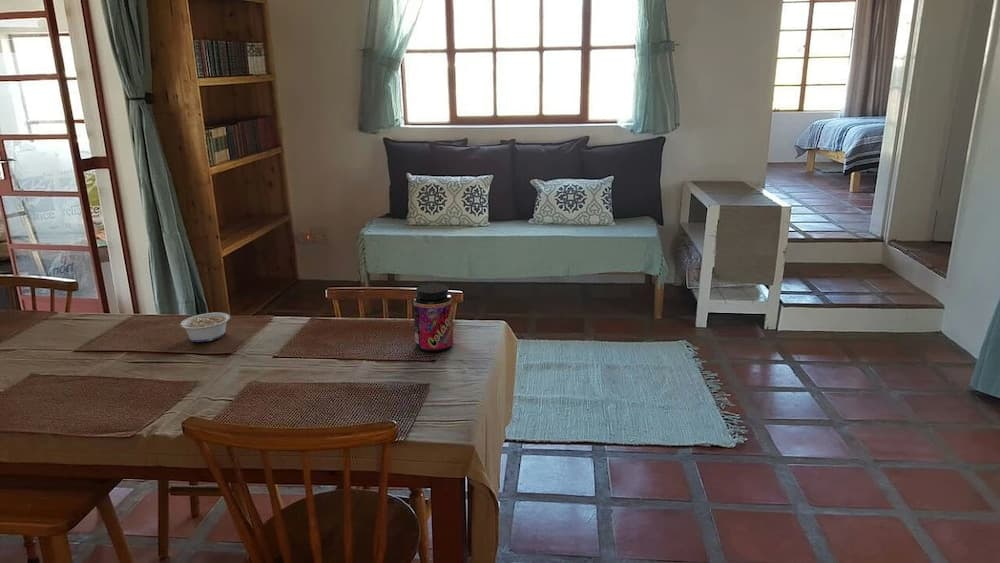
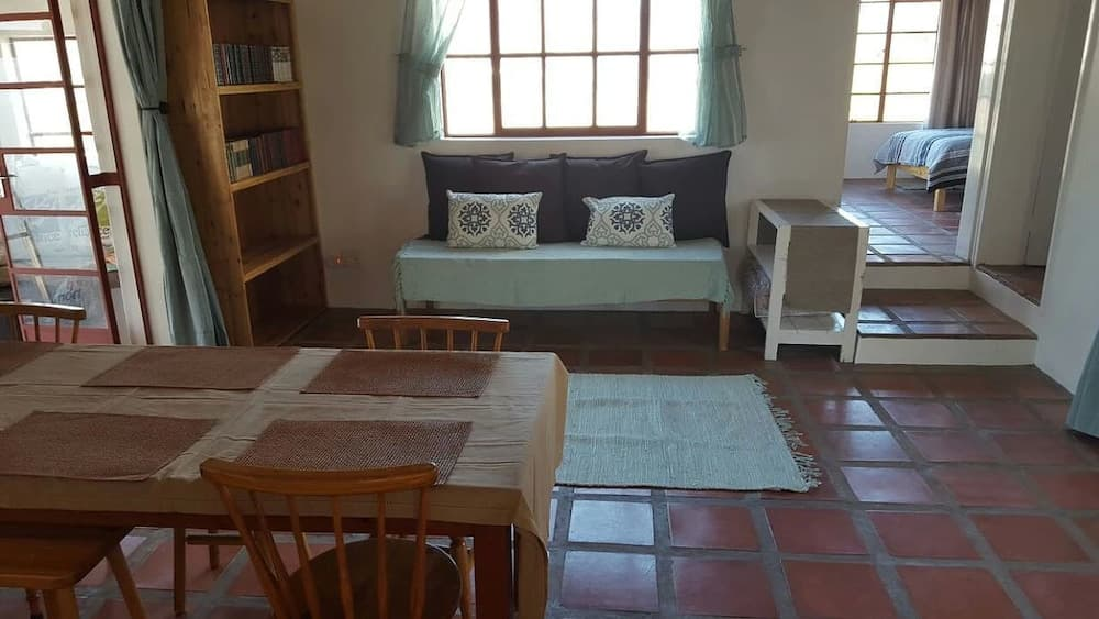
- jar [412,283,454,353]
- legume [169,312,231,343]
